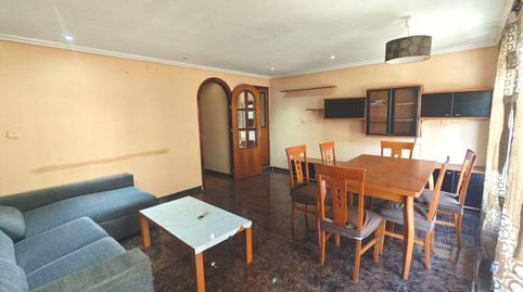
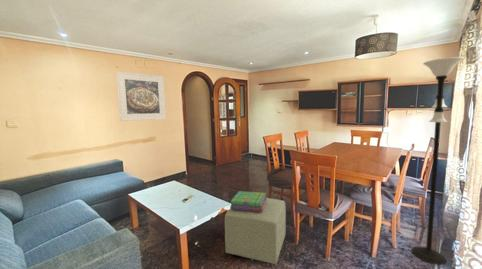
+ stack of books [229,190,268,212]
+ floor lamp [410,56,465,266]
+ ottoman [224,197,287,265]
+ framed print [115,70,167,122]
